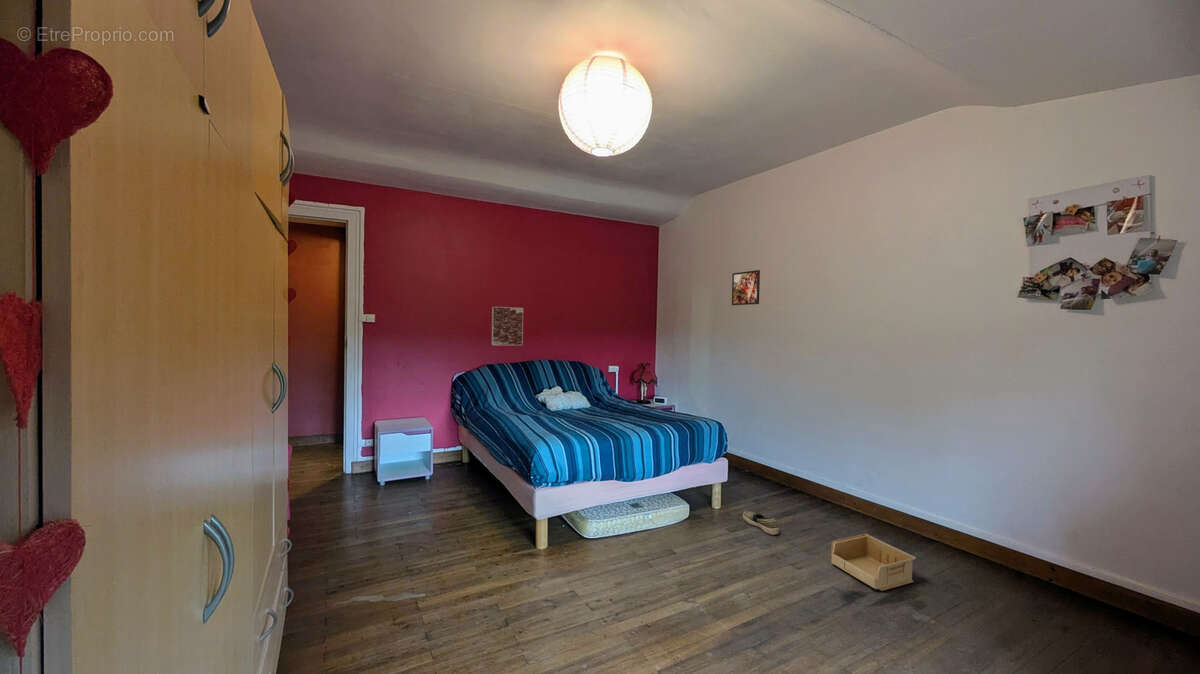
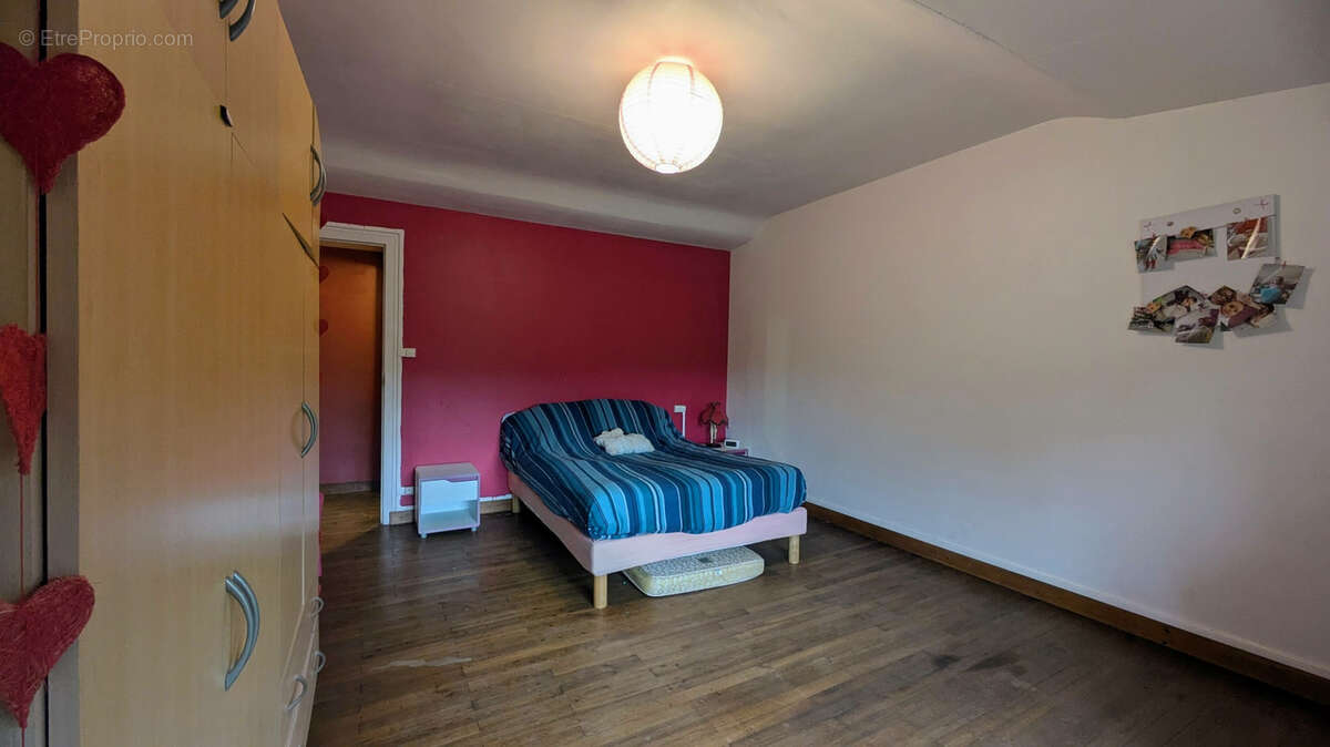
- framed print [491,306,524,346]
- shoe [742,510,780,536]
- storage bin [830,533,917,592]
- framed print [731,269,761,306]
